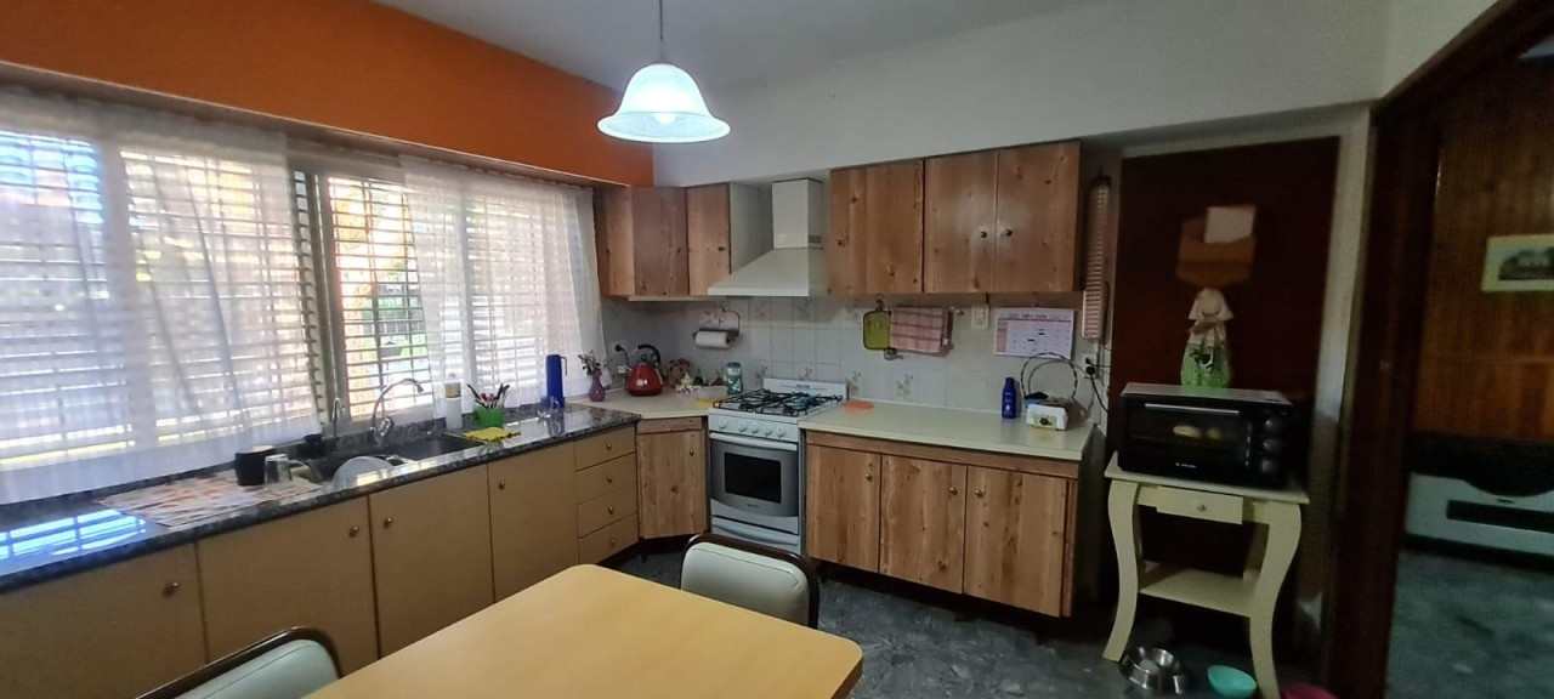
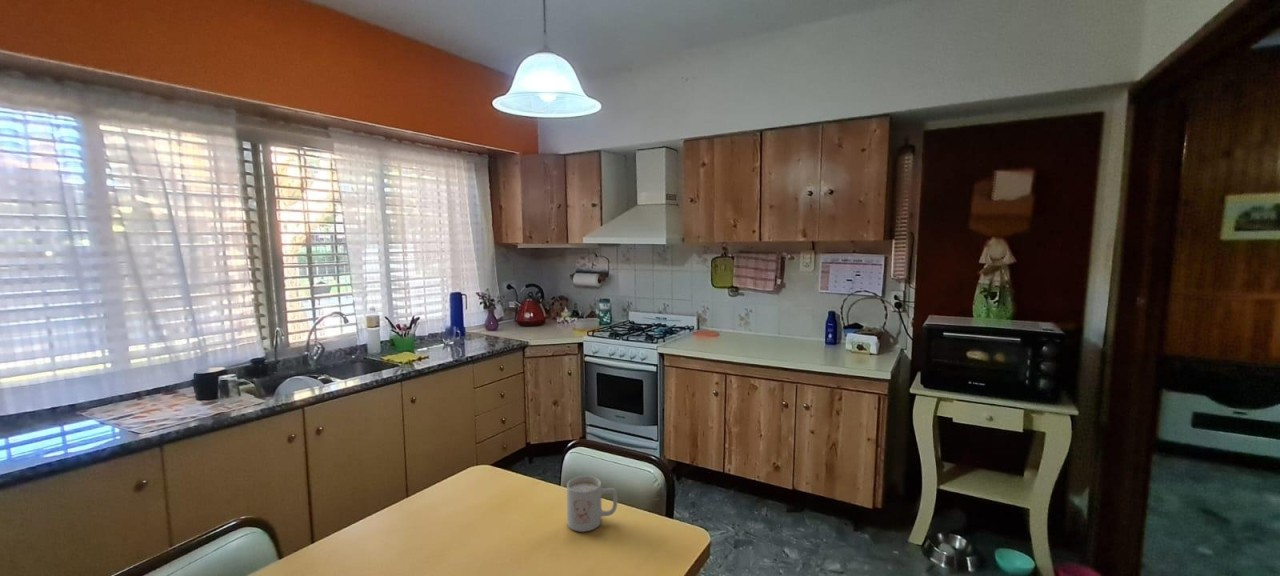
+ mug [566,475,618,533]
